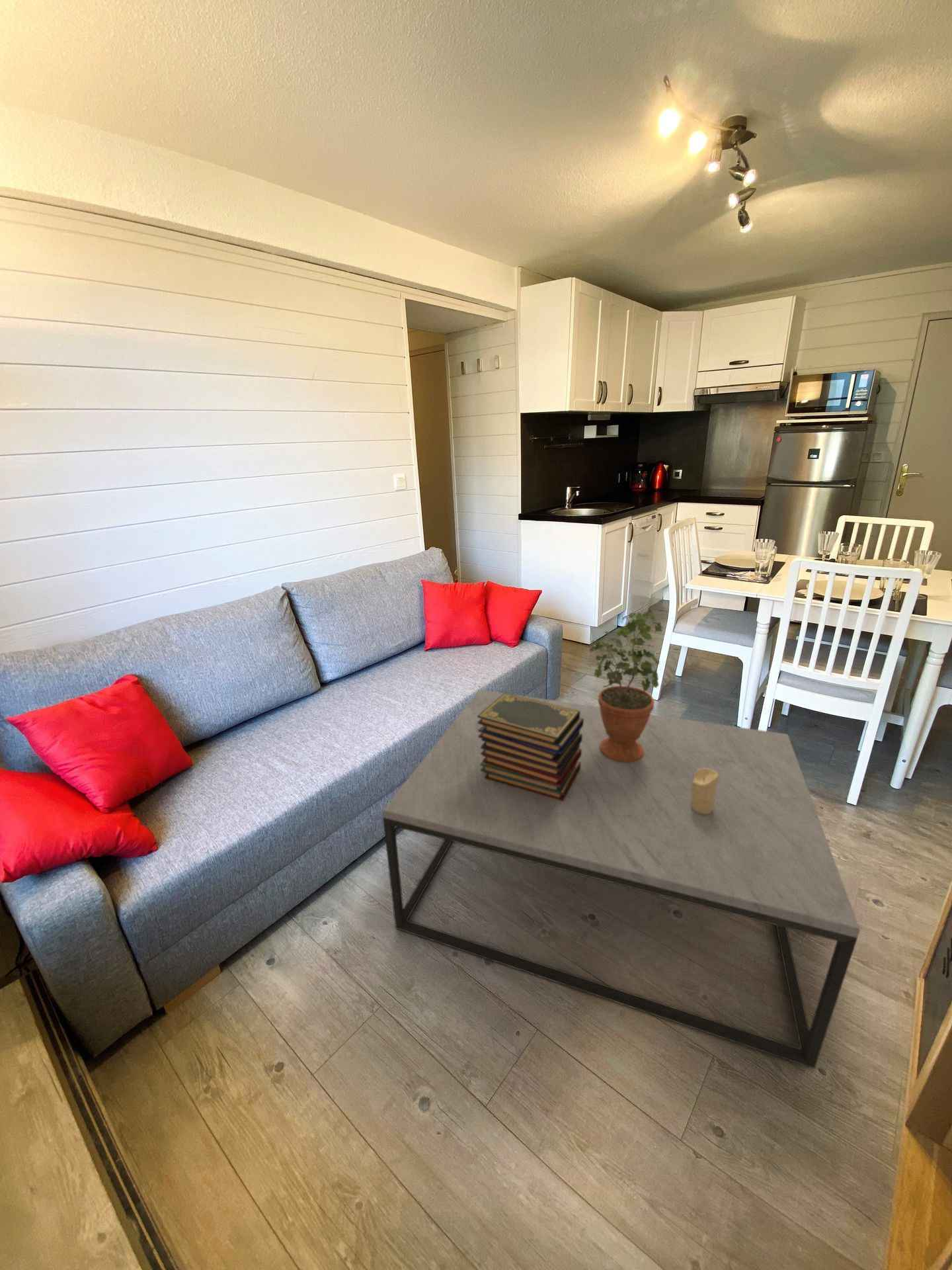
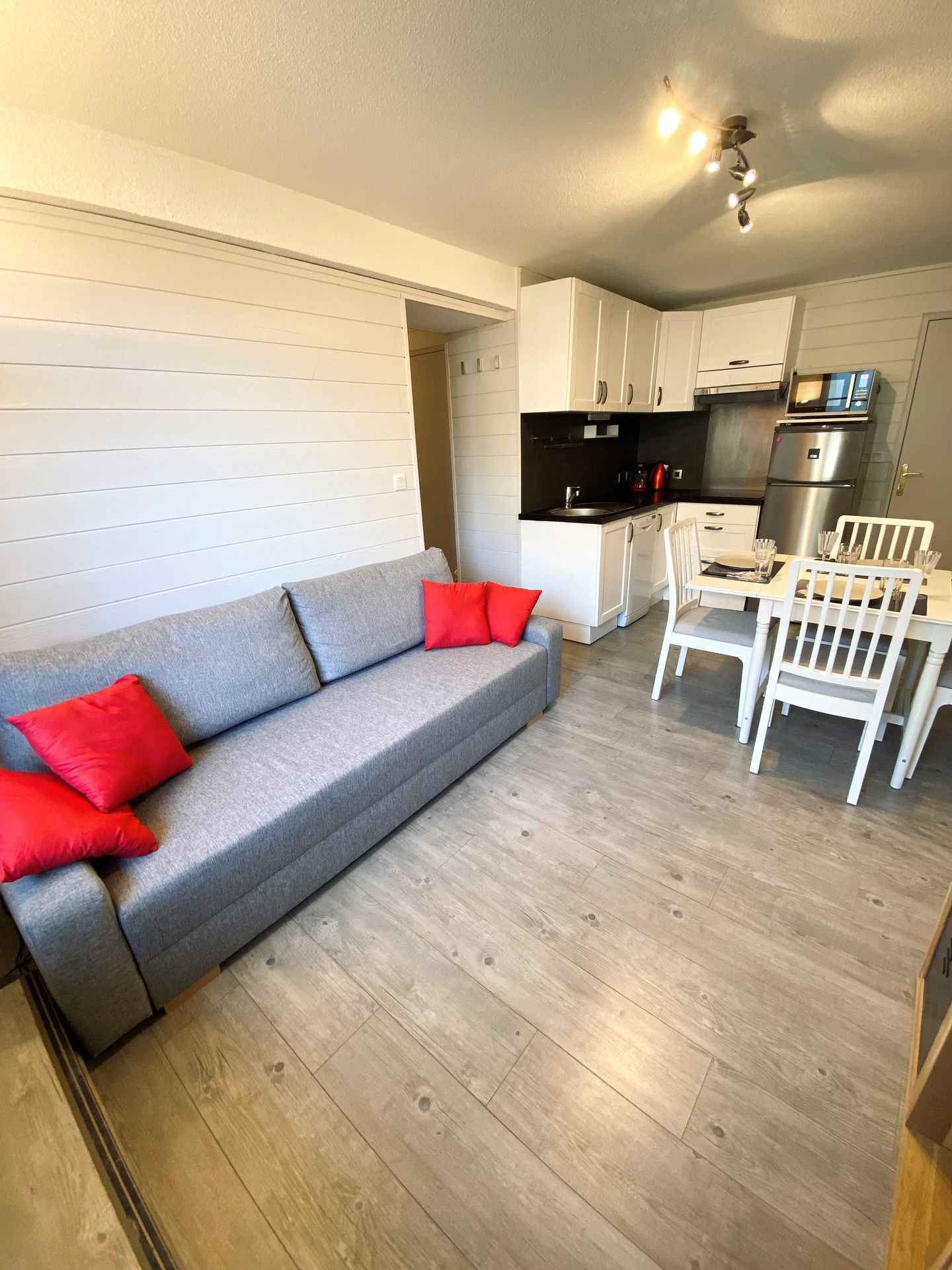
- coffee table [381,689,861,1070]
- candle [691,768,719,814]
- book stack [477,692,584,801]
- potted plant [588,602,663,763]
